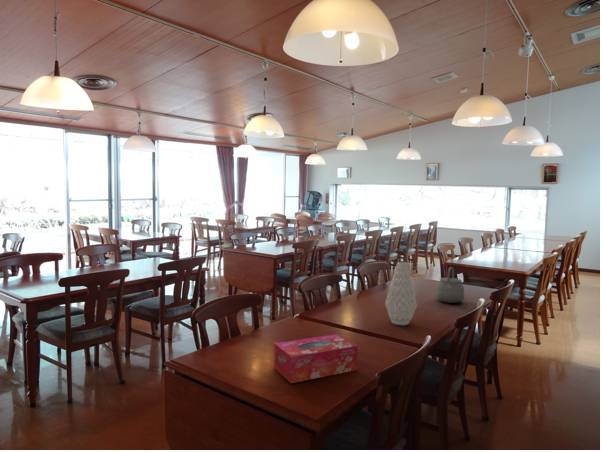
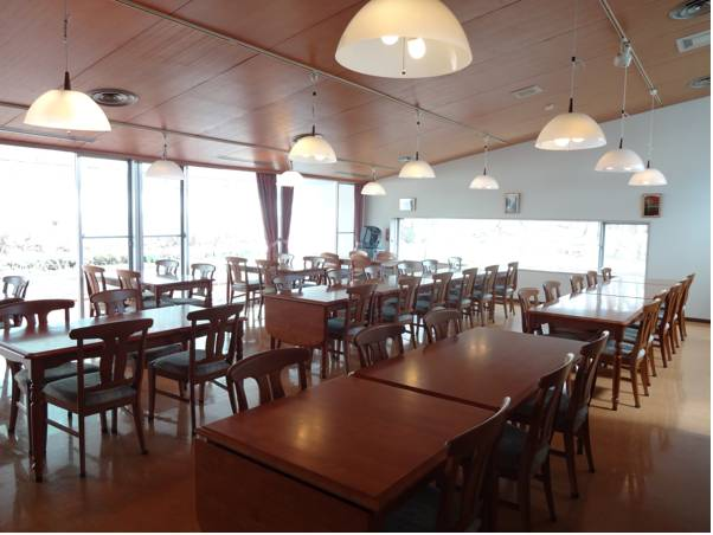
- vase [384,261,418,326]
- tea kettle [435,266,465,304]
- tissue box [273,333,359,384]
